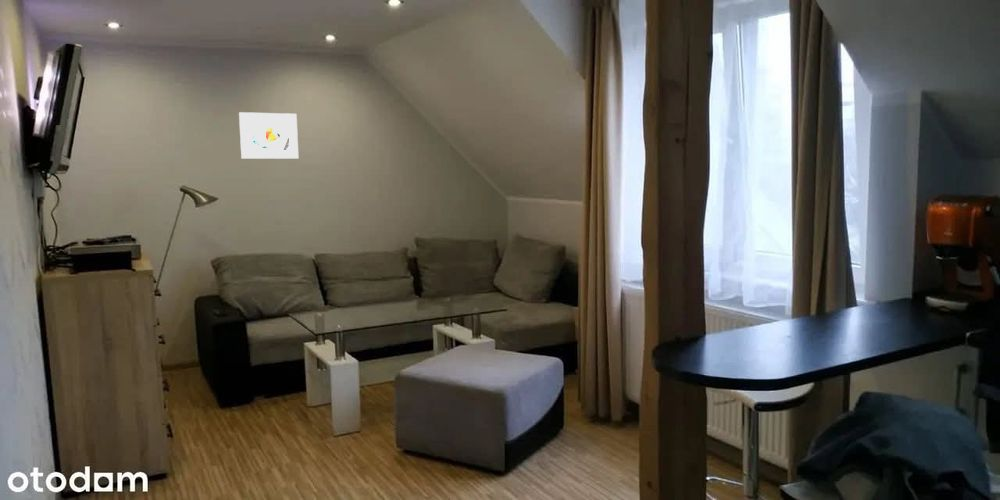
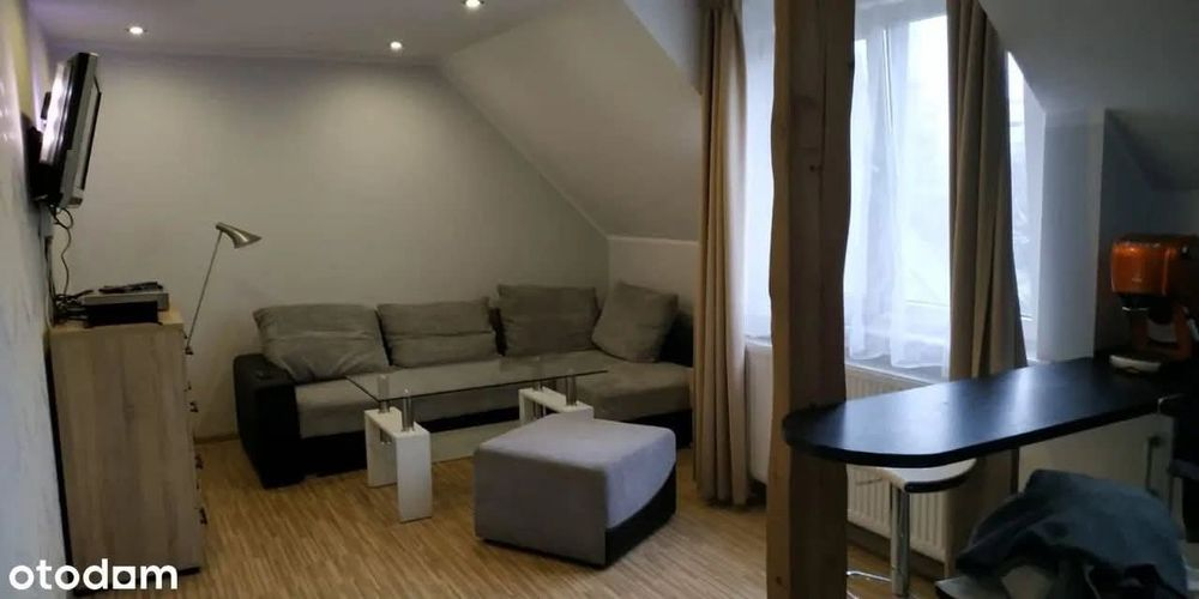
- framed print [238,111,299,160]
